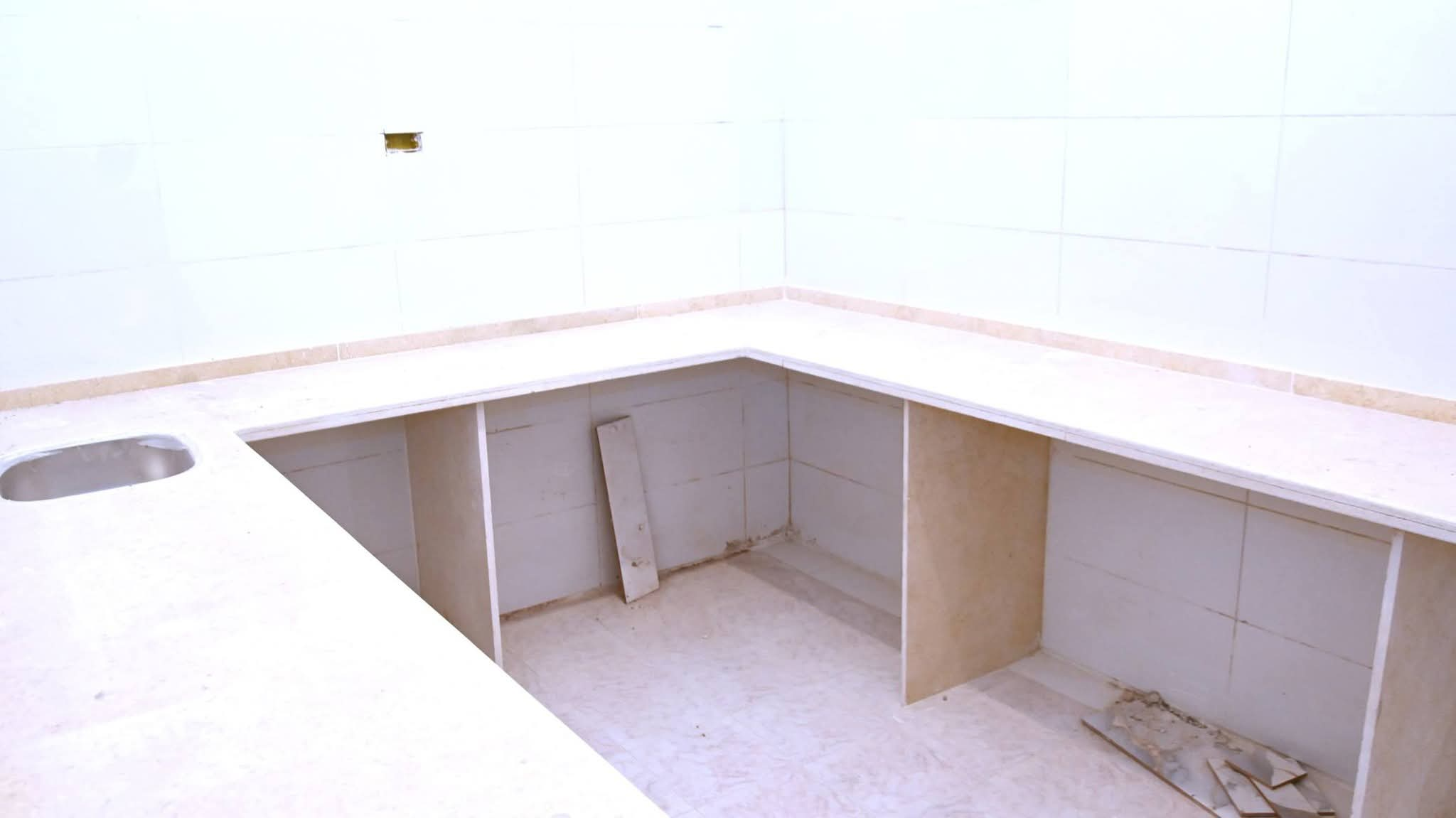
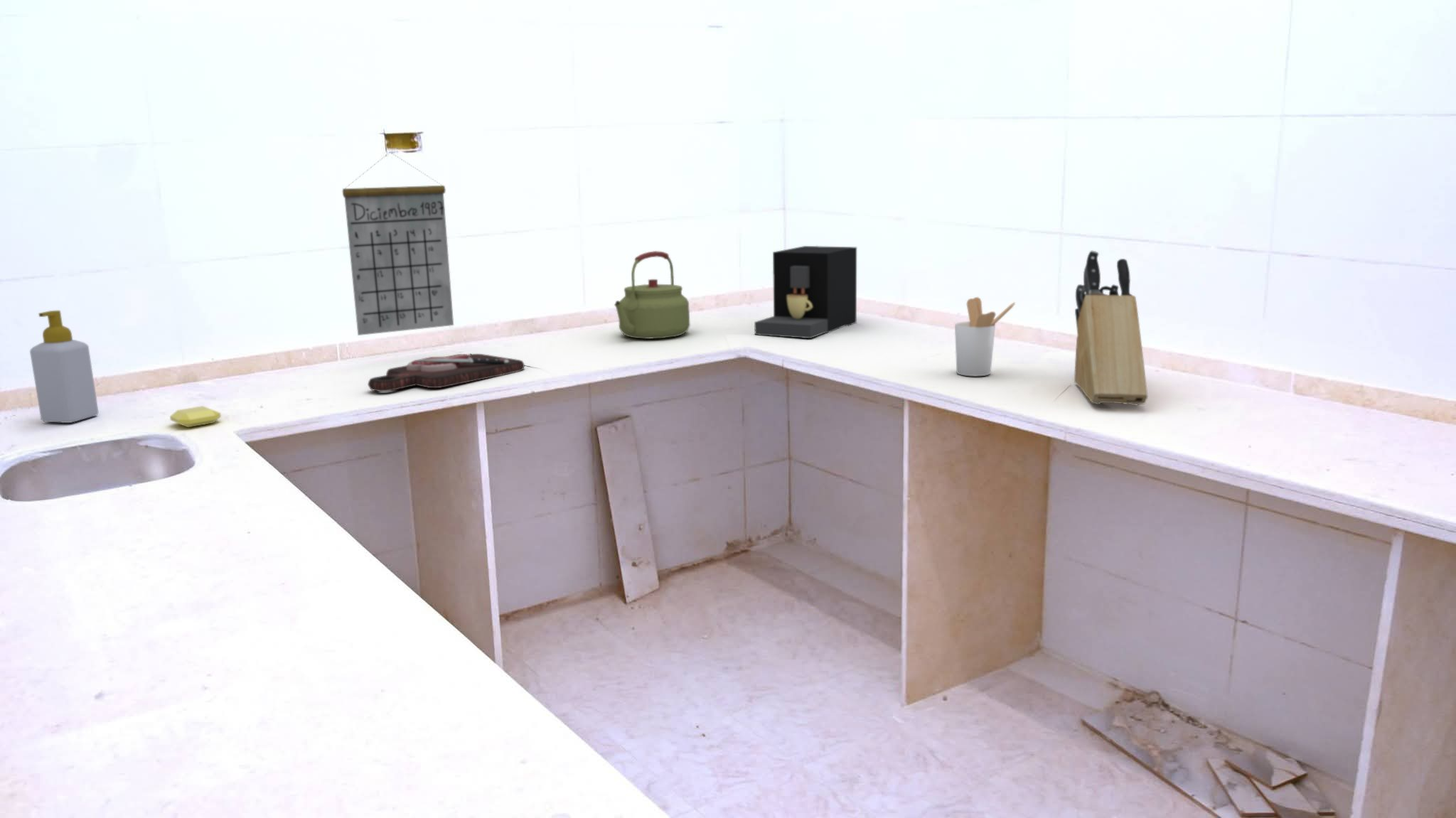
+ soap bottle [29,310,100,424]
+ cutting board [368,353,525,392]
+ calendar [342,151,454,336]
+ soap bar [169,405,222,428]
+ coffee maker [754,245,857,339]
+ knife block [1074,250,1148,406]
+ kettle [614,250,691,340]
+ utensil holder [954,296,1016,377]
